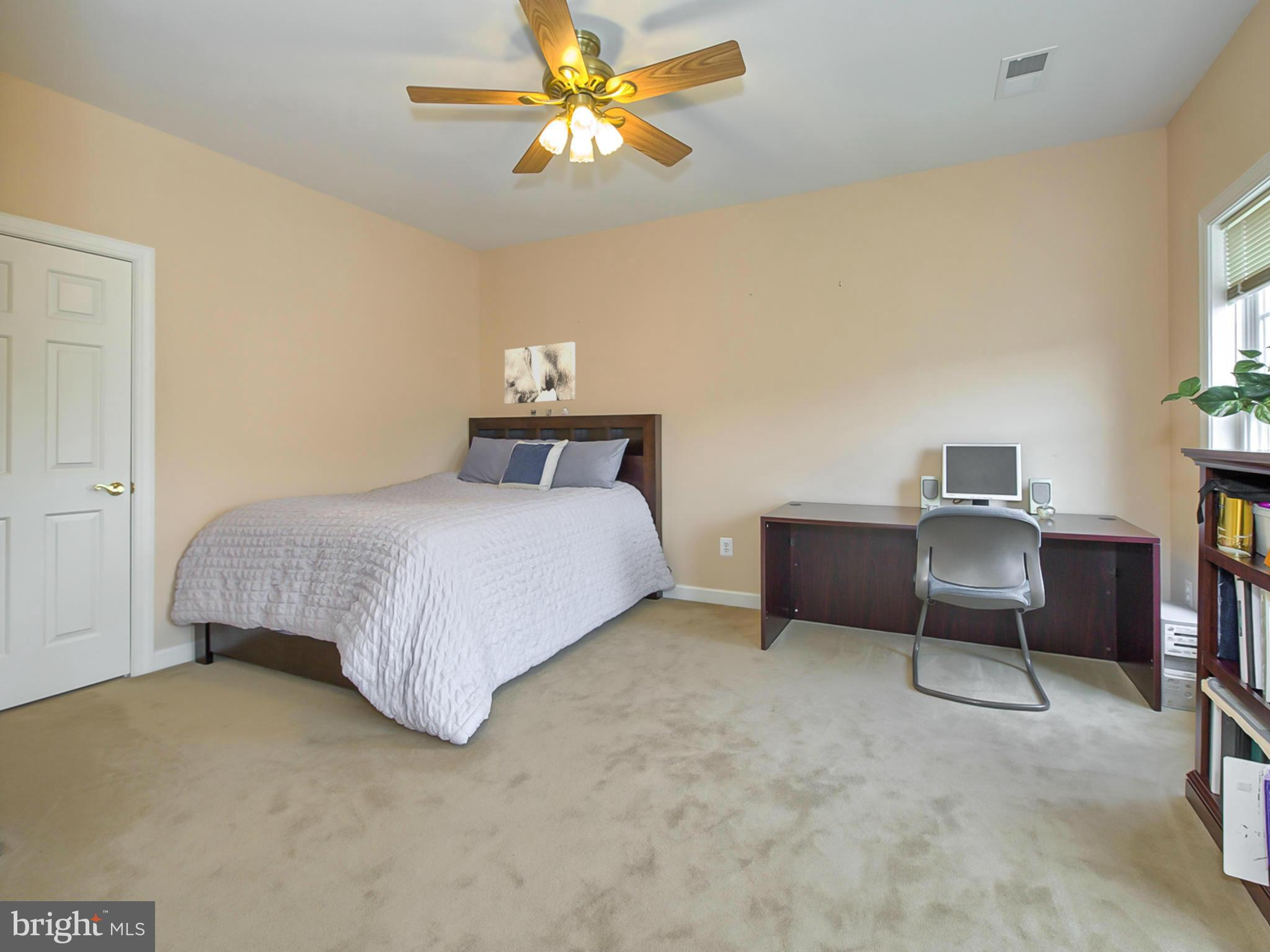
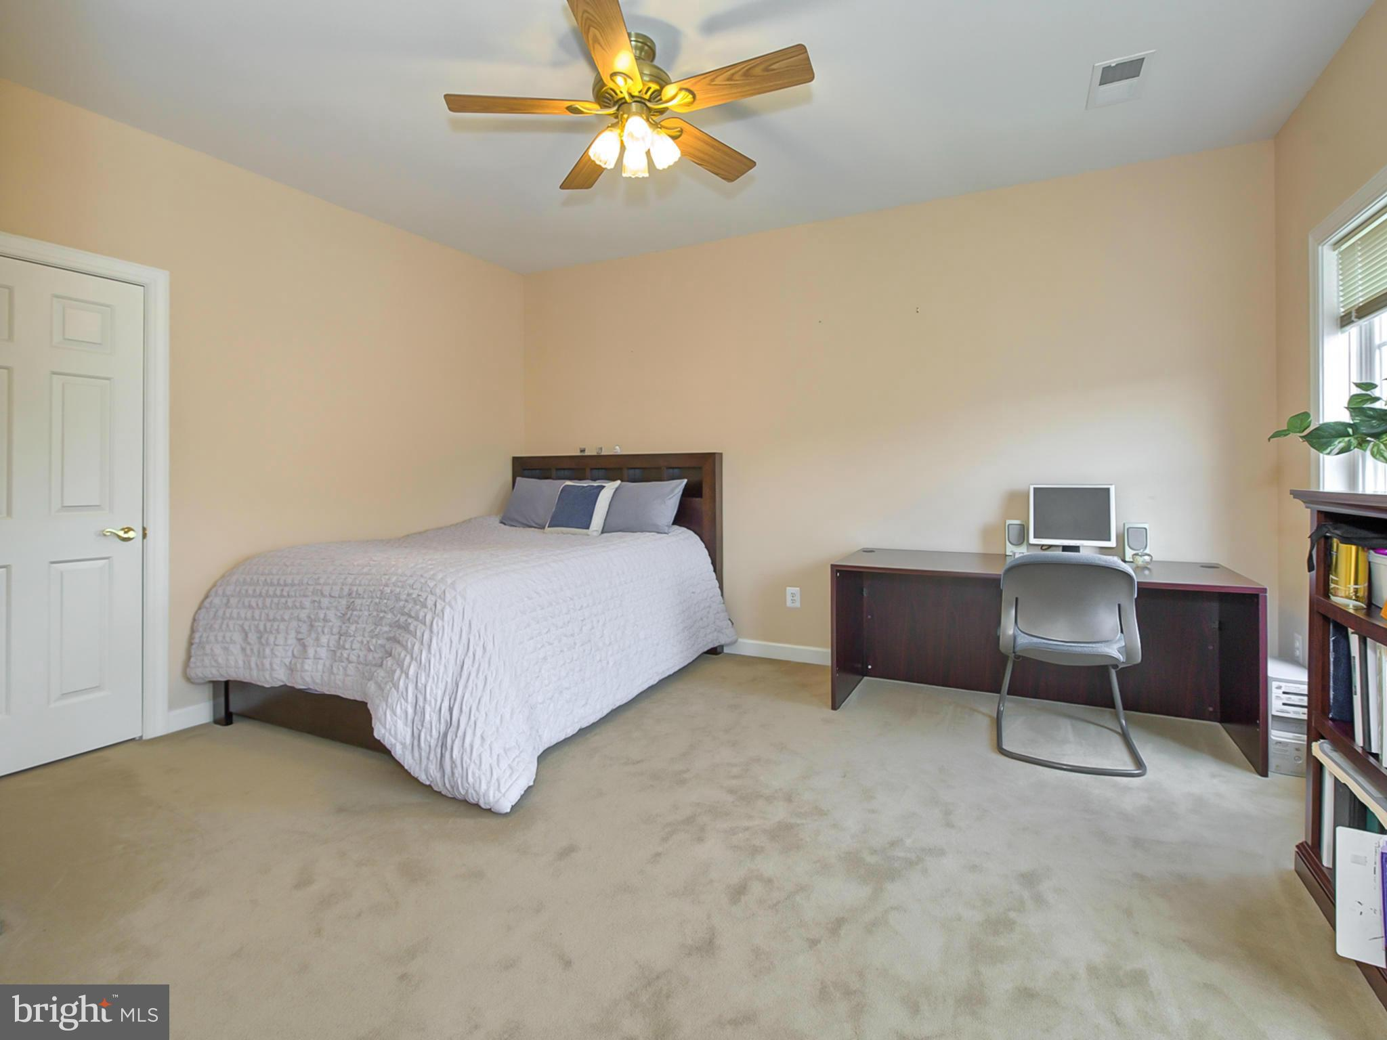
- wall art [504,341,576,405]
